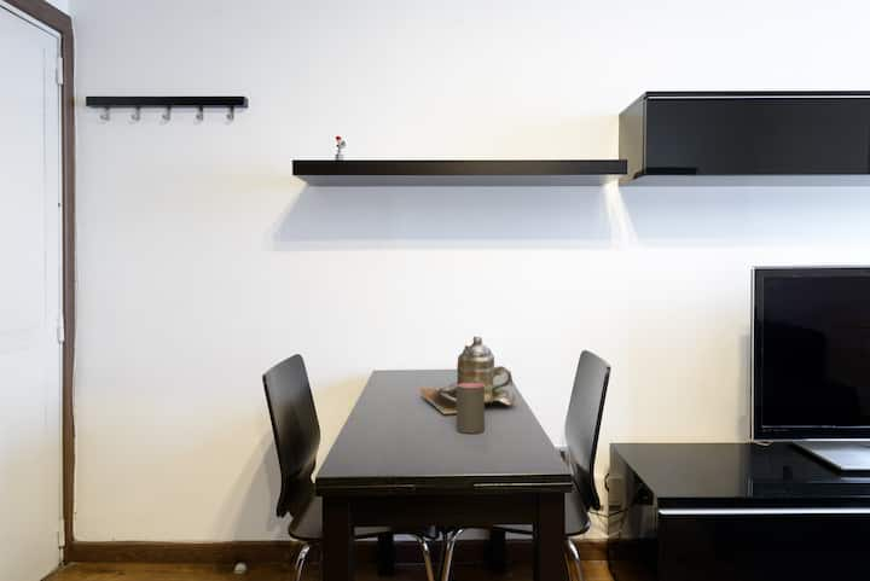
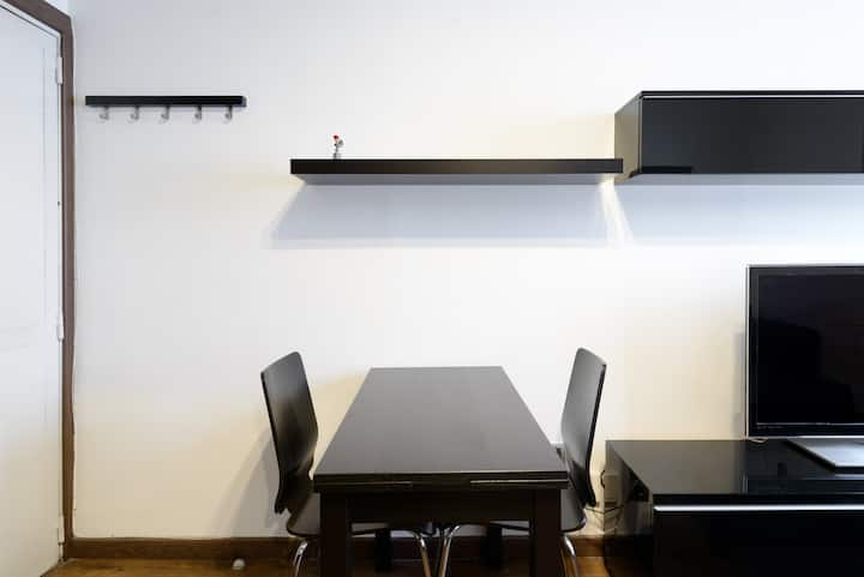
- teapot [419,336,518,416]
- cup [456,383,486,435]
